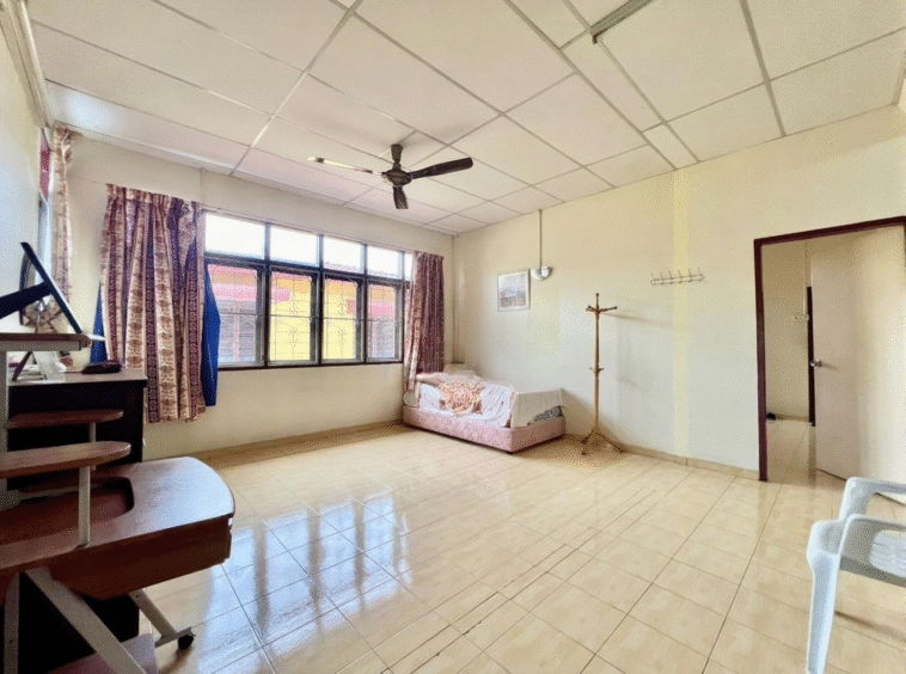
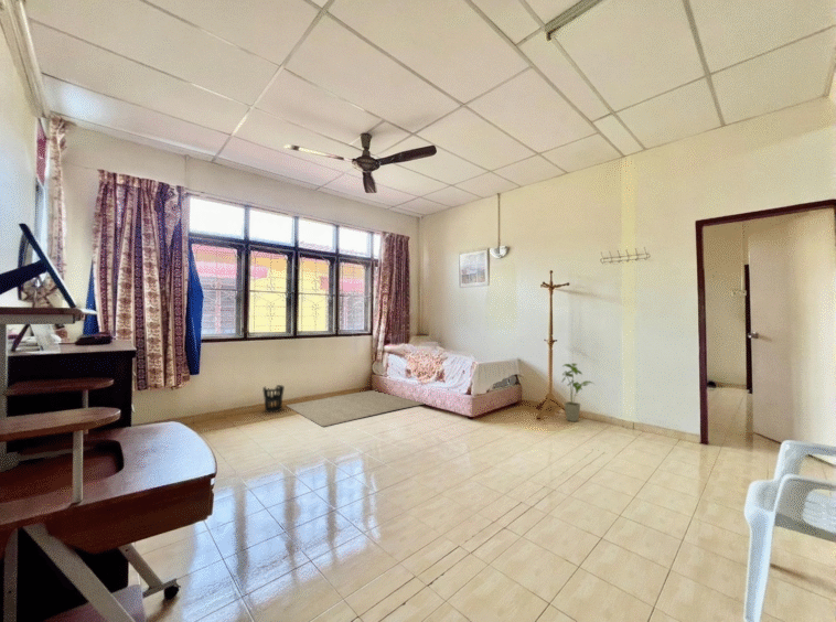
+ rug [286,389,425,428]
+ wastebasket [261,384,286,414]
+ house plant [560,362,597,422]
